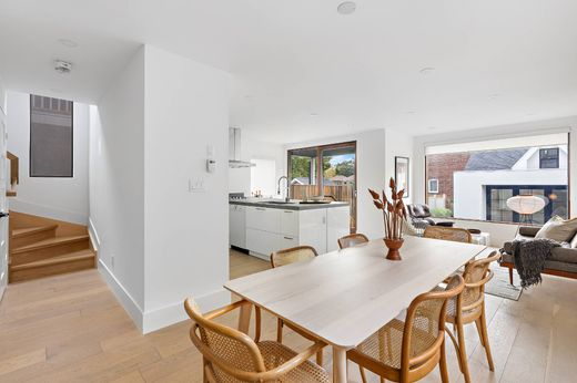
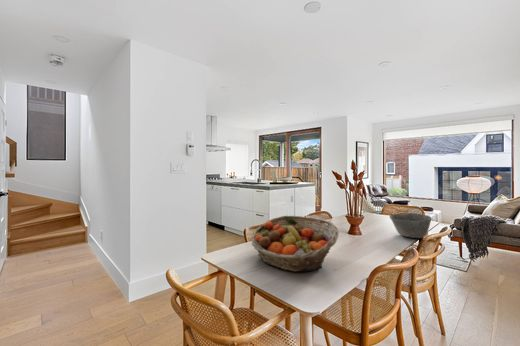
+ fruit basket [249,215,340,273]
+ bowl [388,212,433,239]
